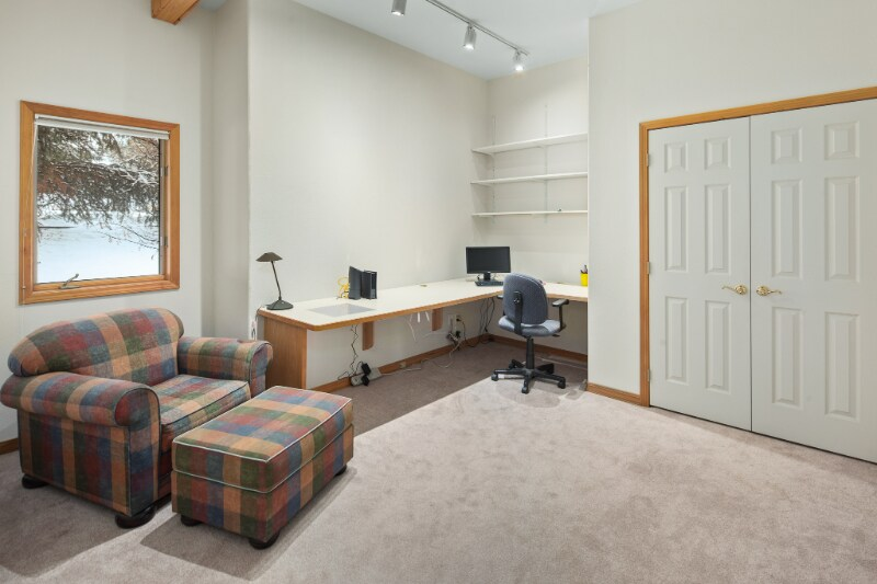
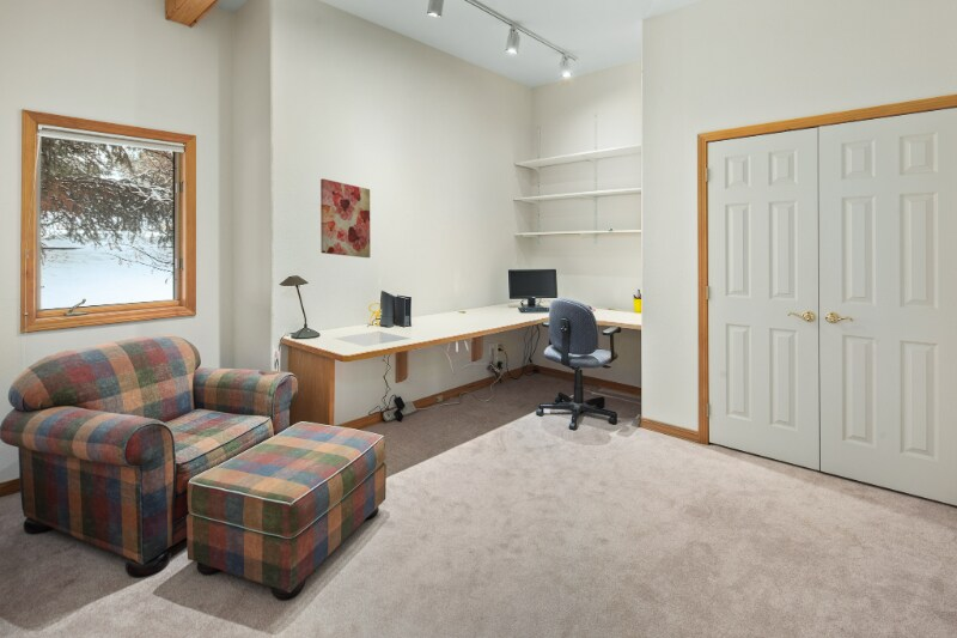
+ wall art [319,177,371,259]
